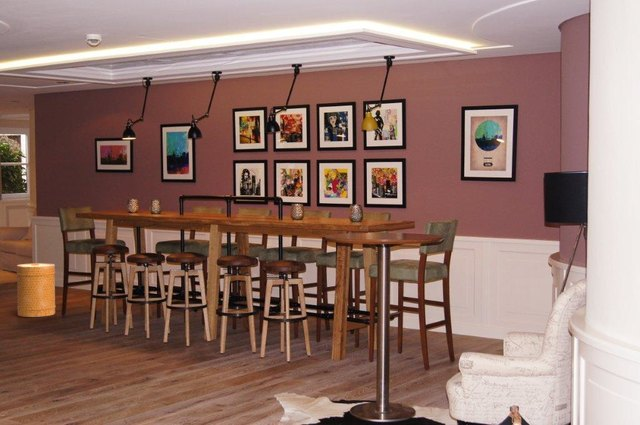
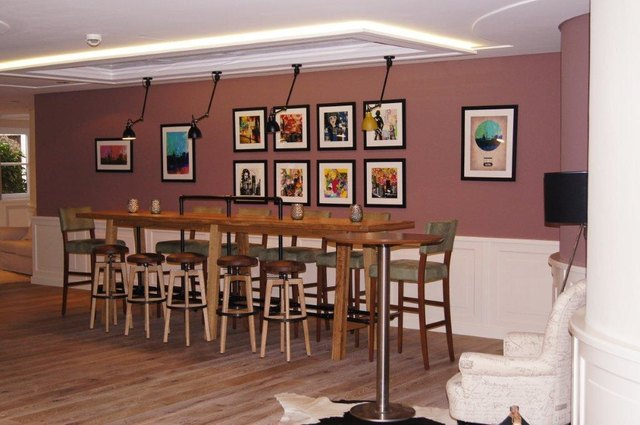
- basket [16,262,57,318]
